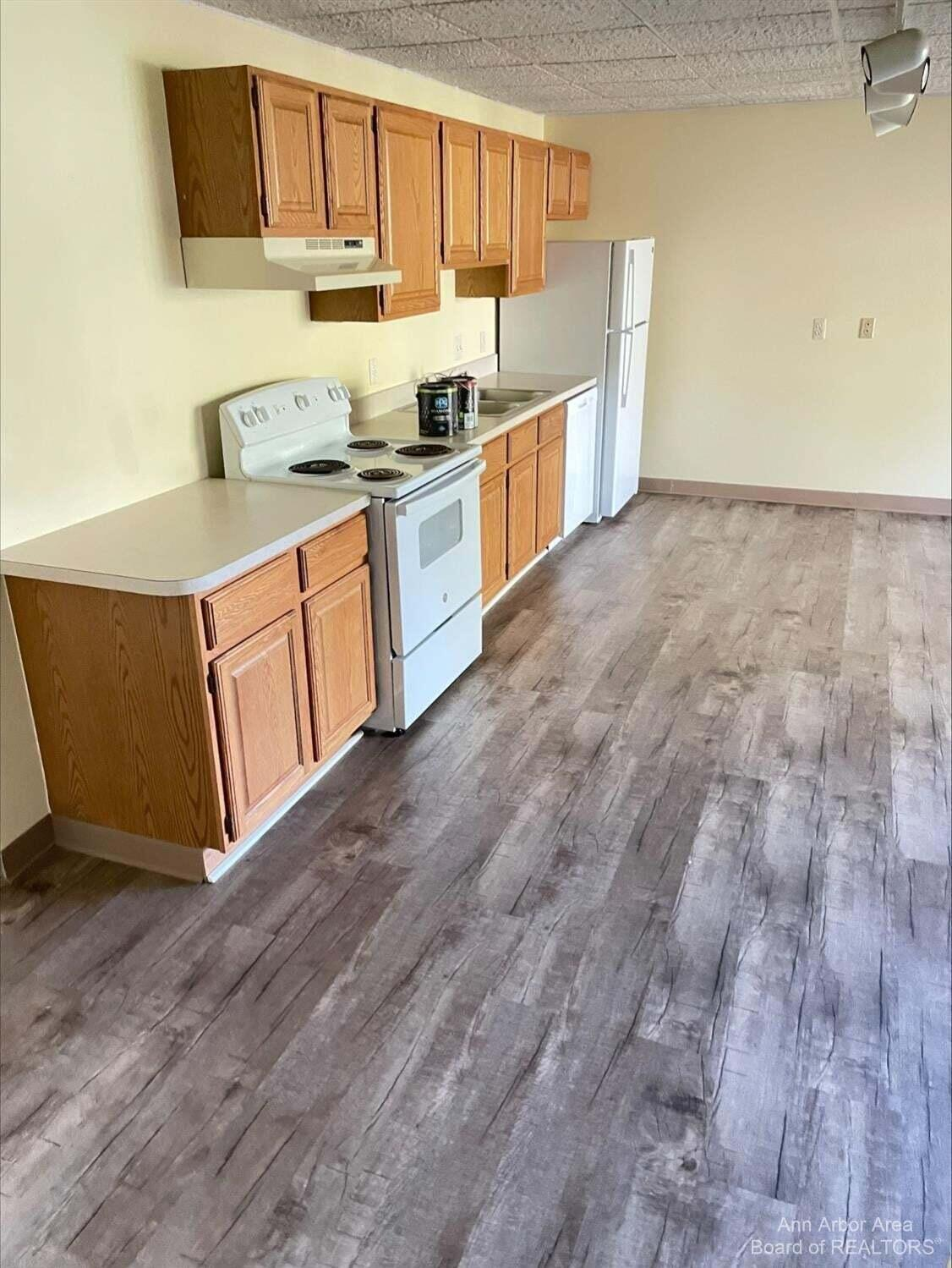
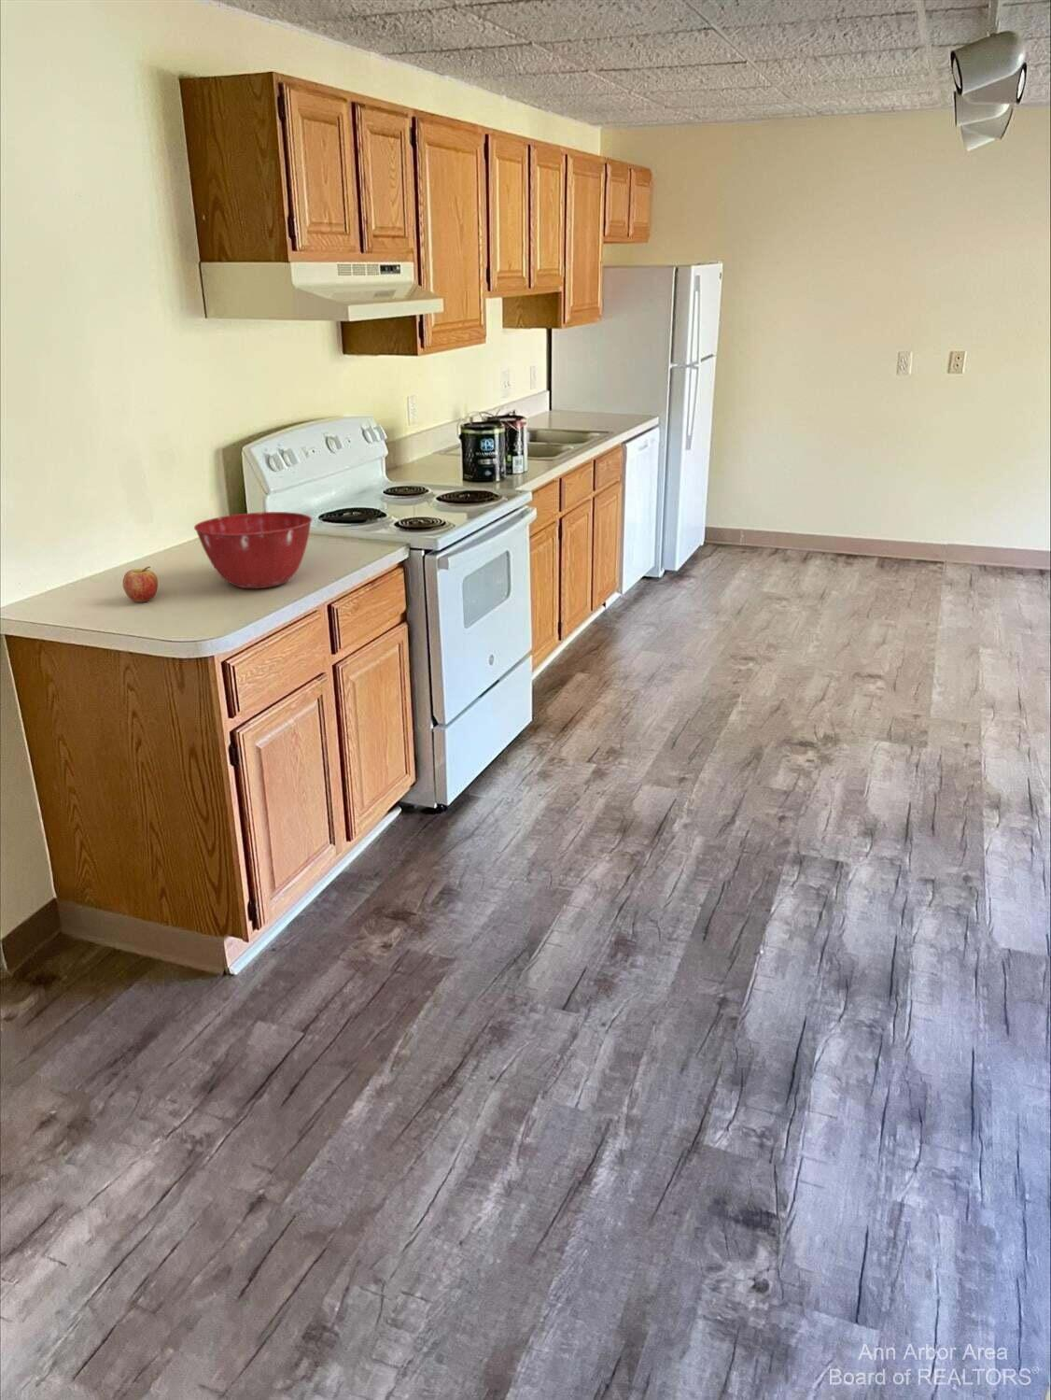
+ mixing bowl [193,511,314,590]
+ fruit [123,565,159,603]
